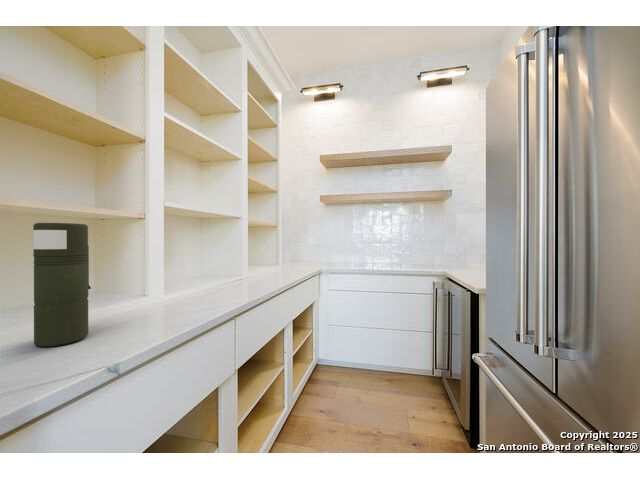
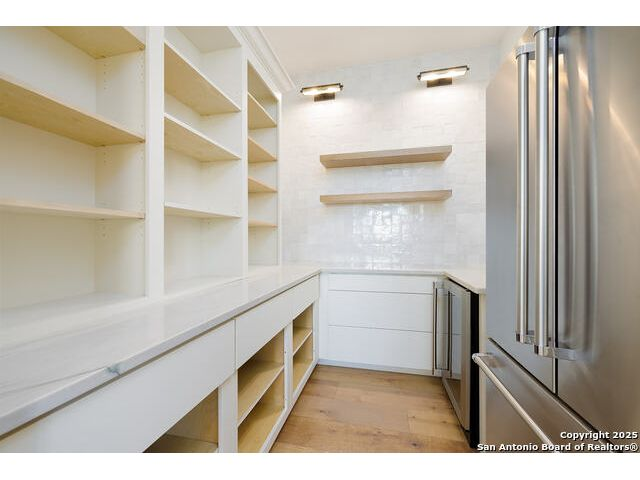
- canister [32,222,92,348]
